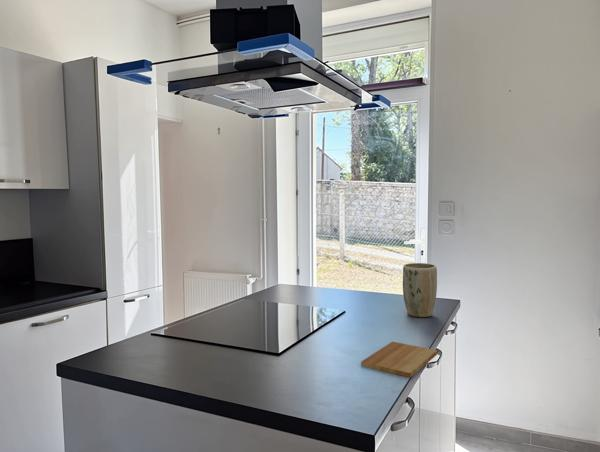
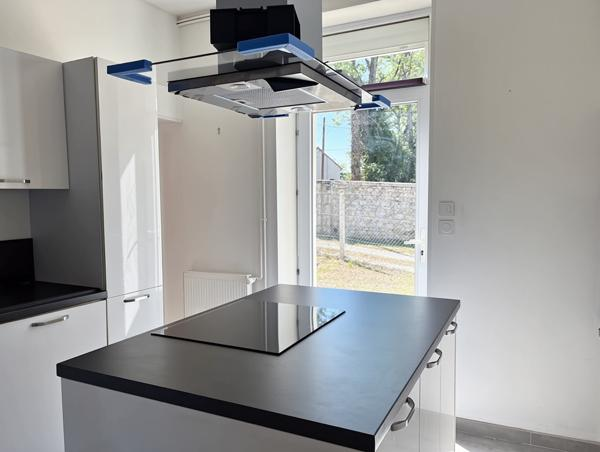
- plant pot [402,262,438,318]
- cutting board [360,341,438,378]
